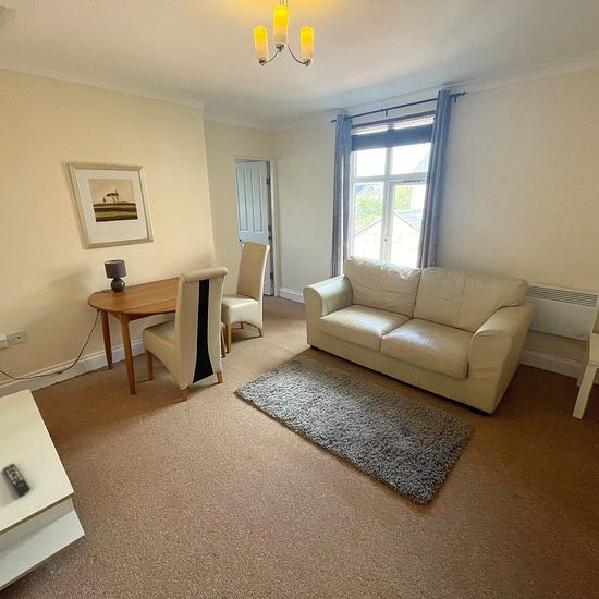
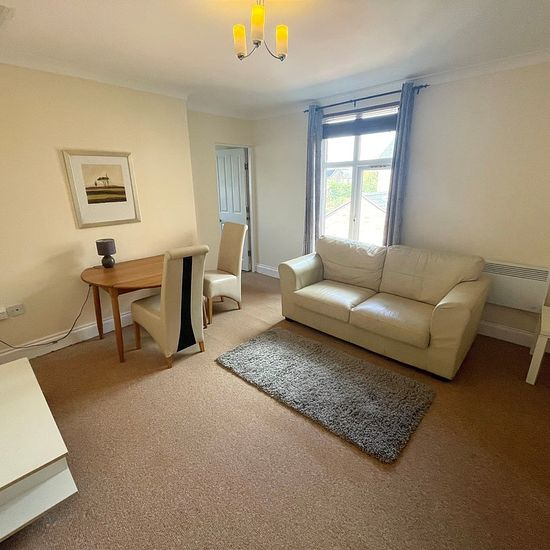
- remote control [2,462,32,498]
